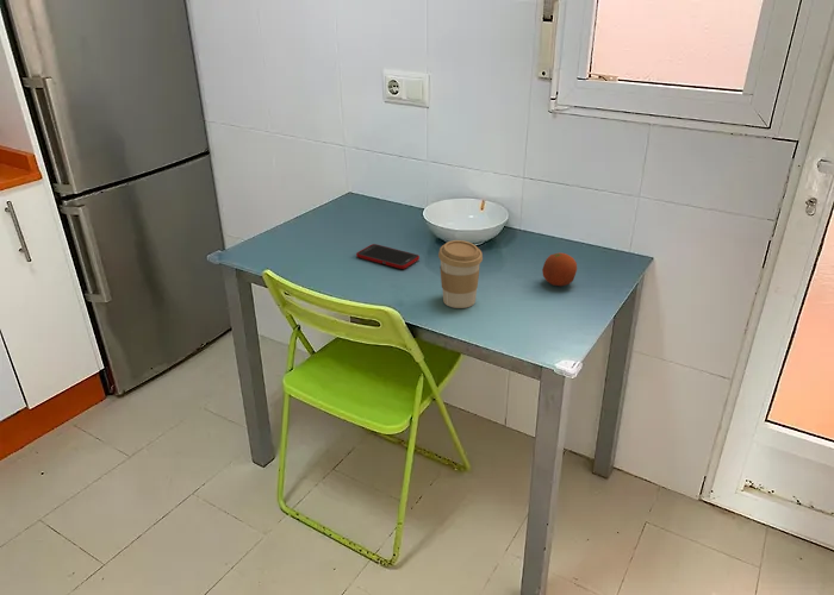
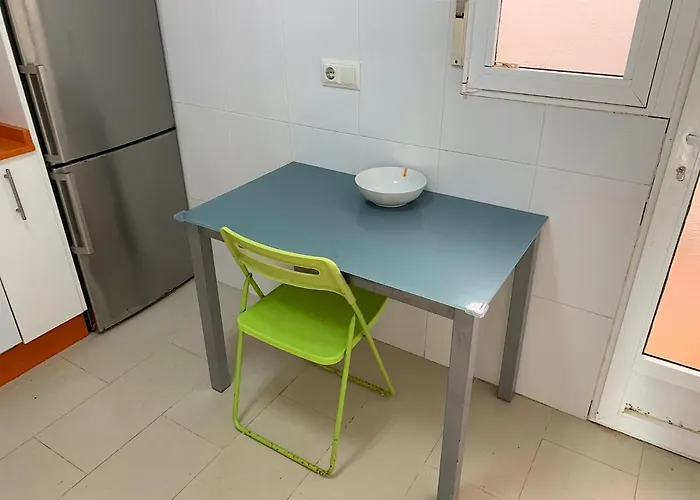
- orange [541,251,578,287]
- cell phone [355,243,421,270]
- coffee cup [437,239,484,309]
